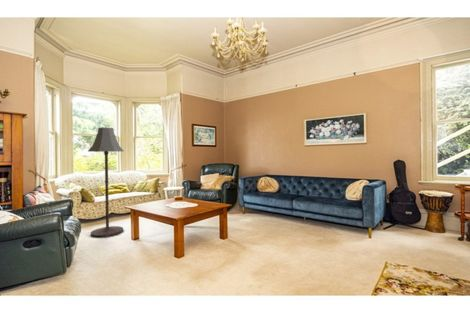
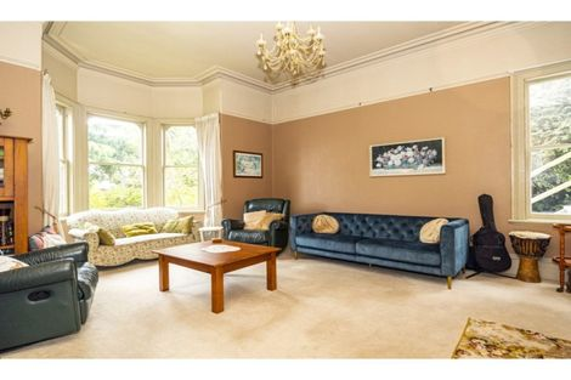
- floor lamp [87,126,125,238]
